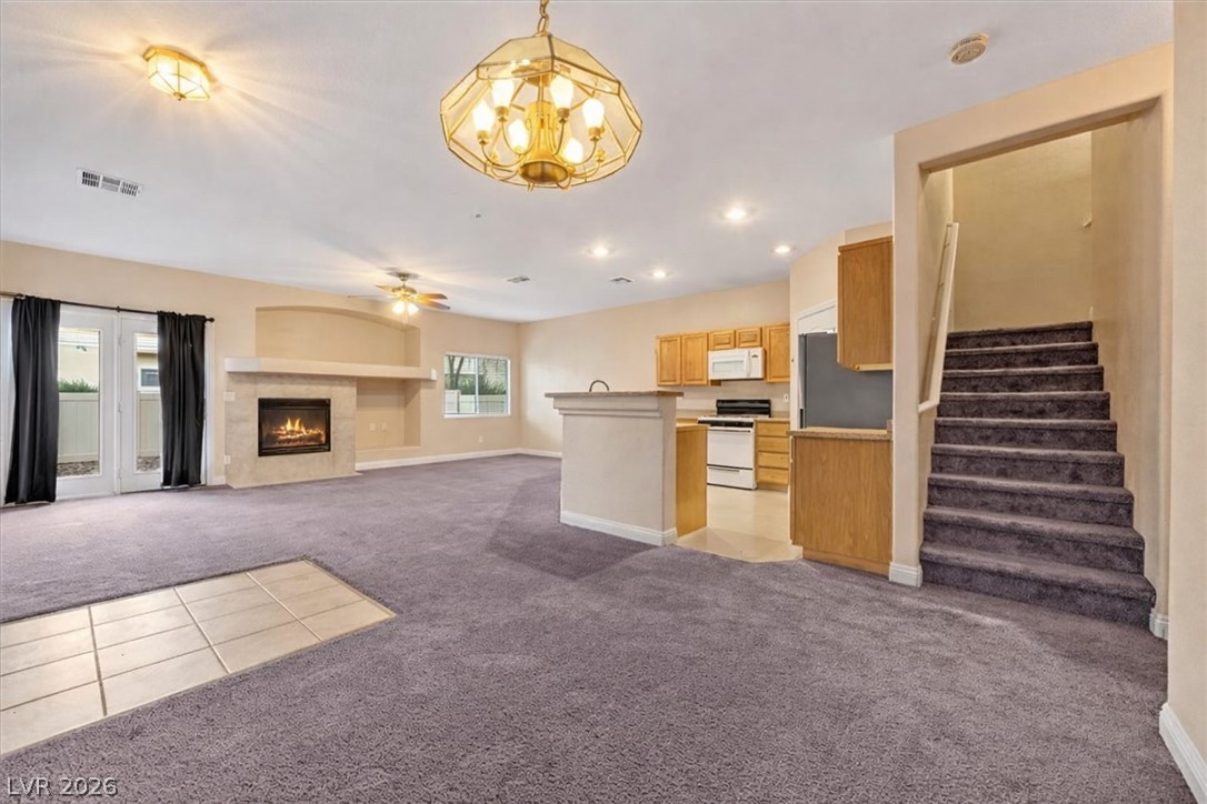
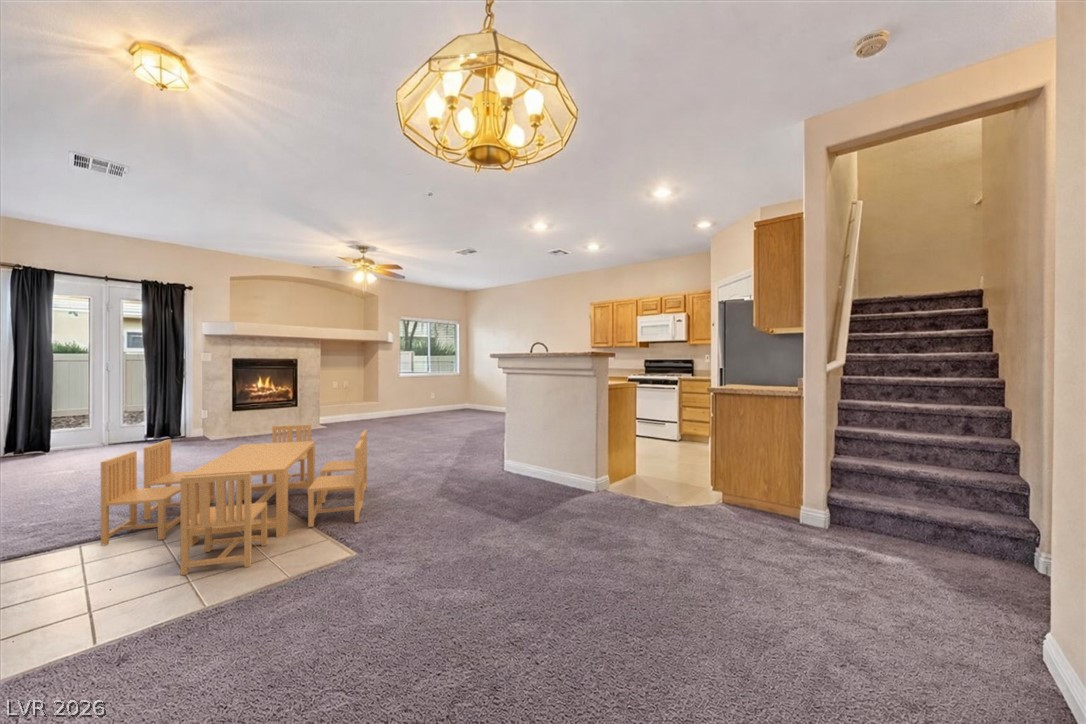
+ dining table [100,424,368,576]
